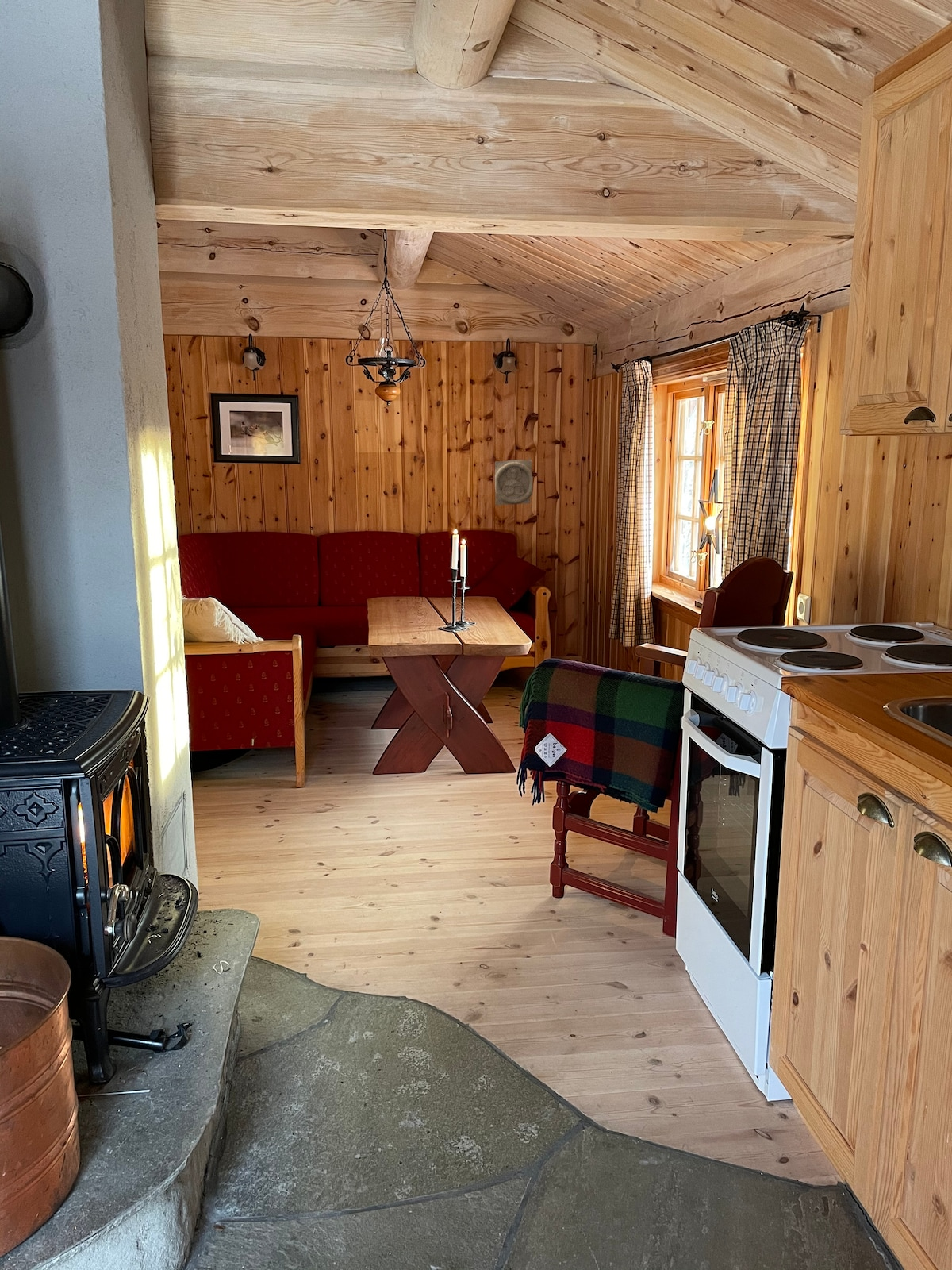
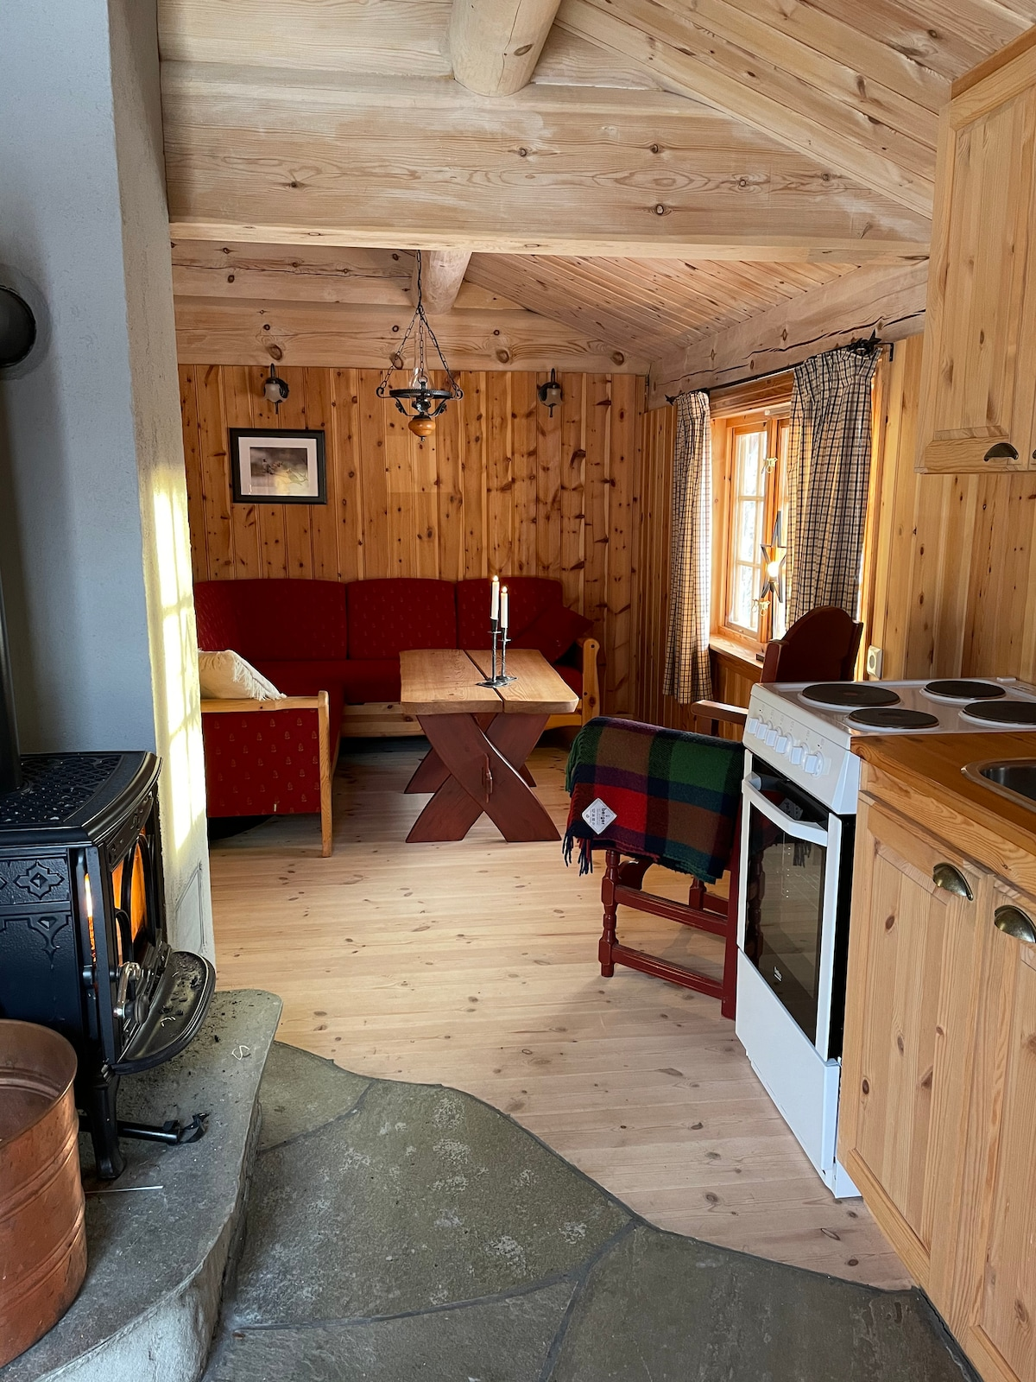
- stone relief [494,459,533,506]
